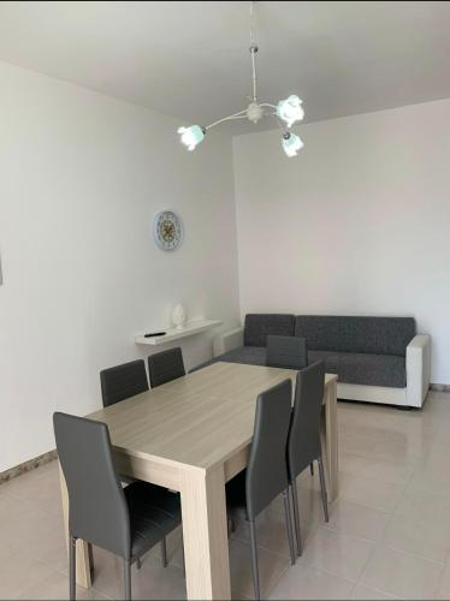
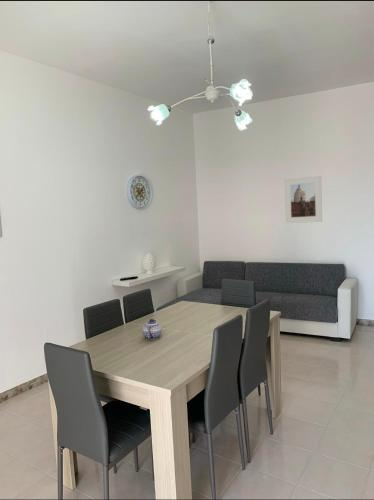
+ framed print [284,175,323,224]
+ teapot [142,318,162,341]
